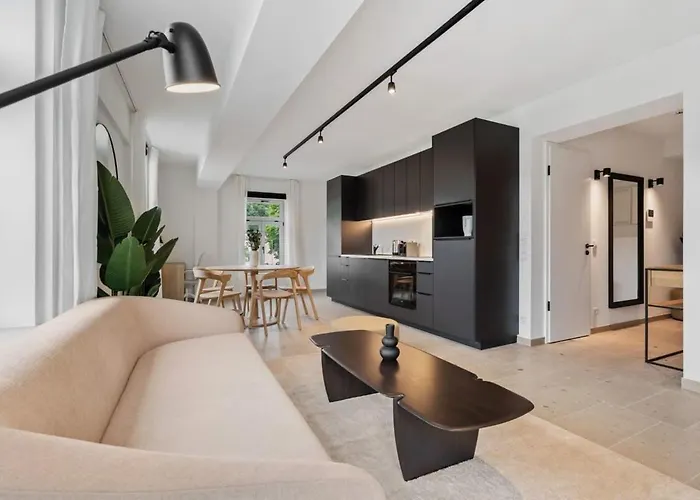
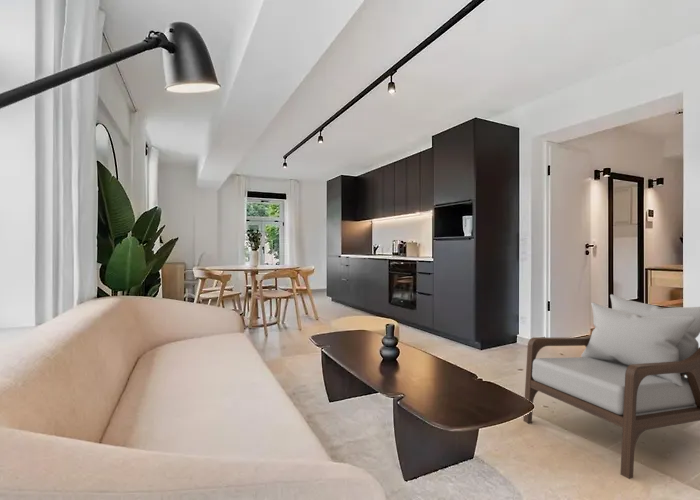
+ armchair [522,293,700,480]
